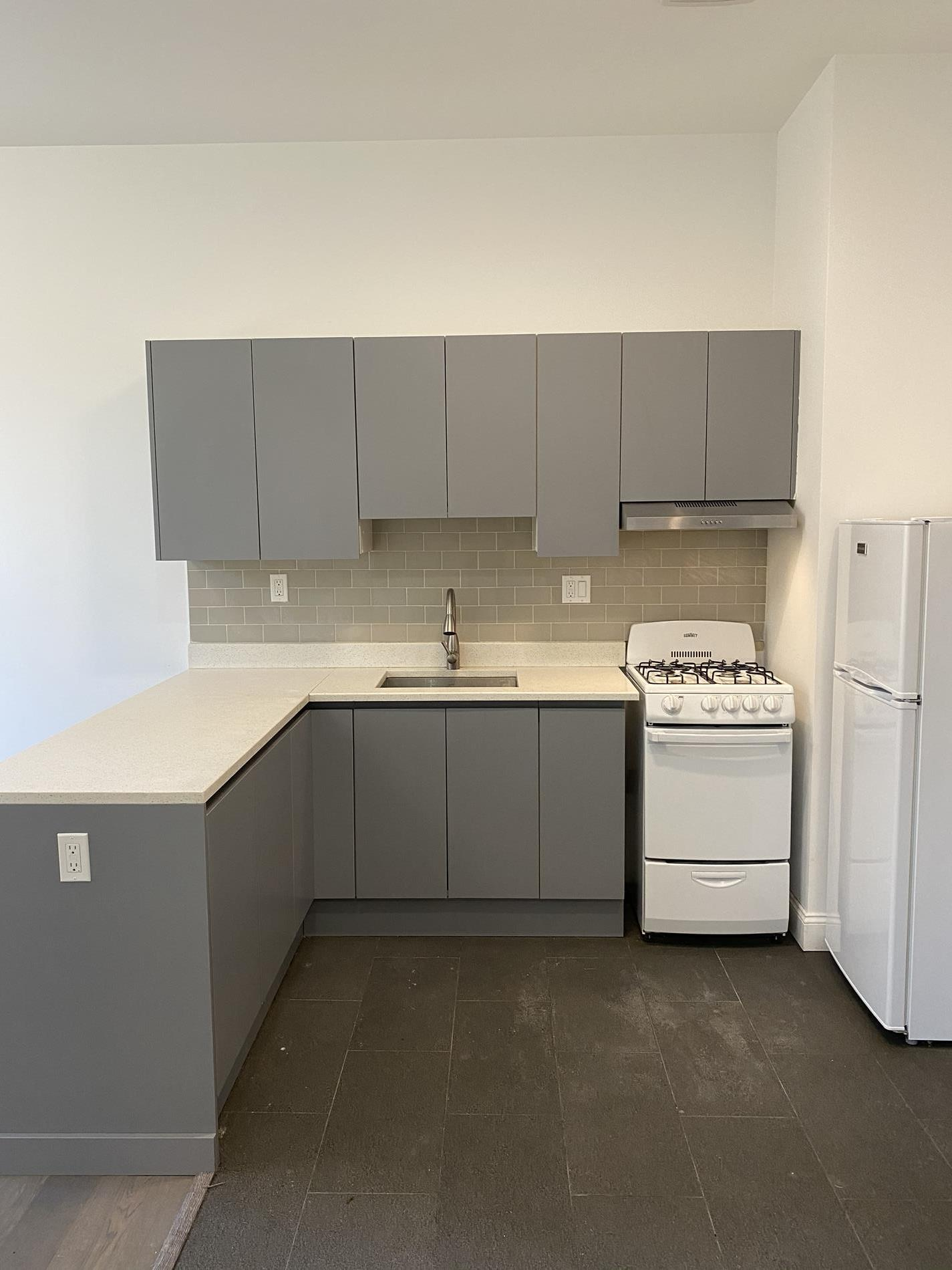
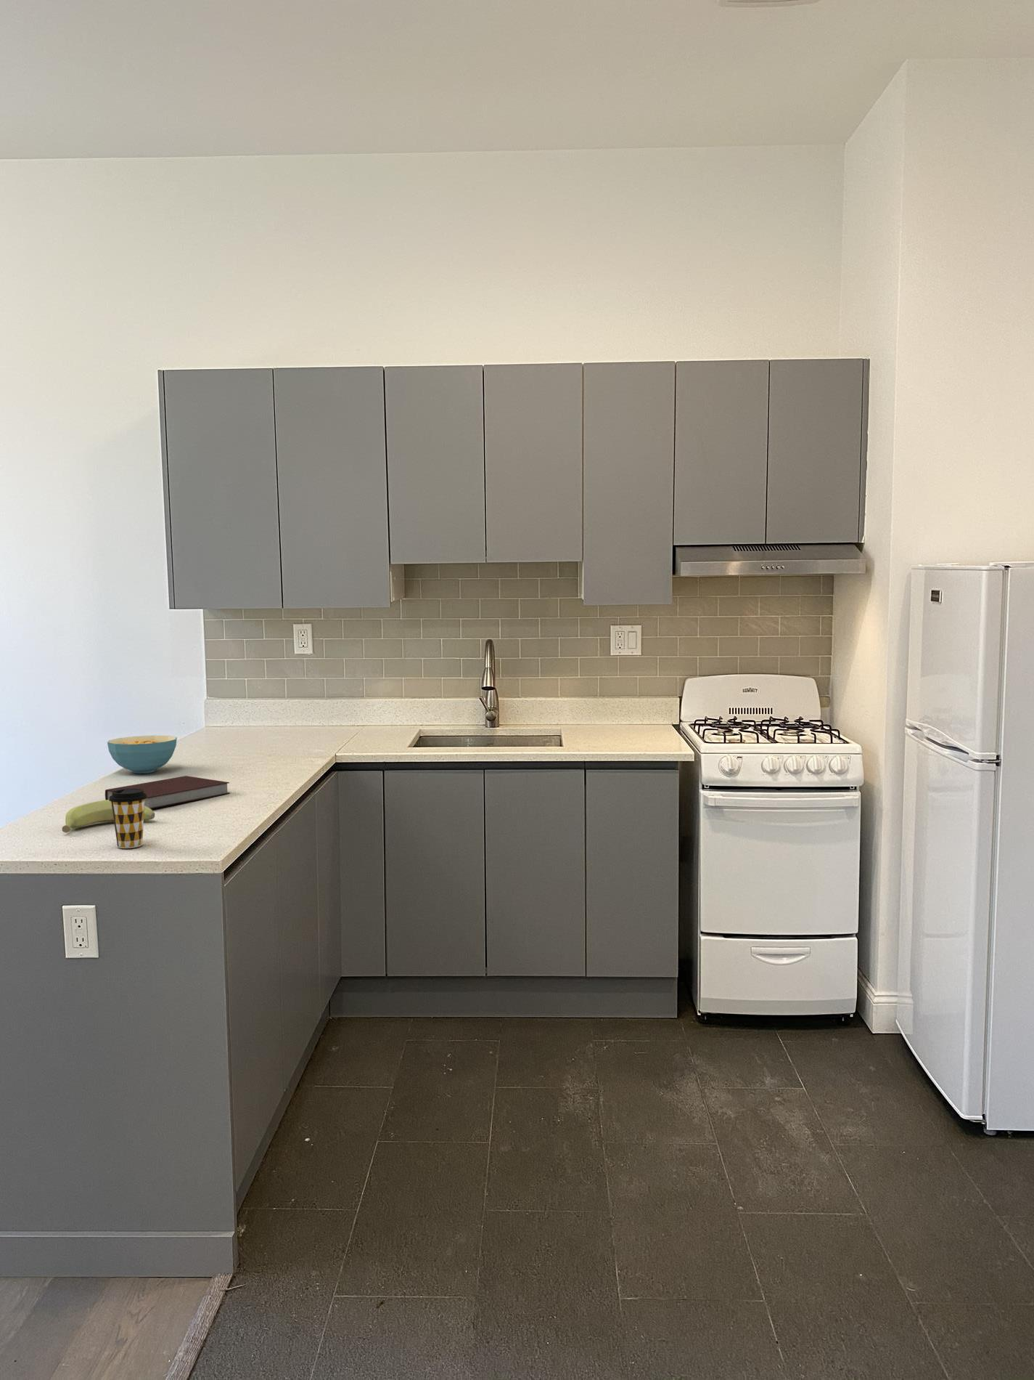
+ banana [62,800,155,833]
+ notebook [104,775,230,810]
+ coffee cup [109,789,148,849]
+ cereal bowl [106,735,178,775]
